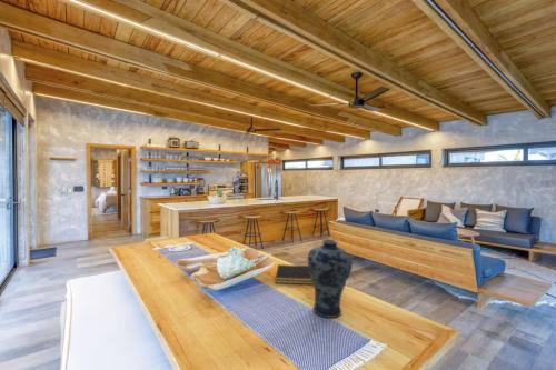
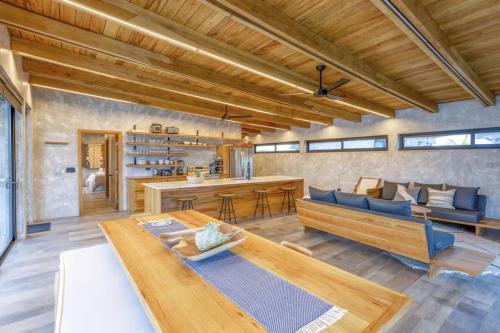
- notepad [274,263,314,286]
- vase [307,238,354,319]
